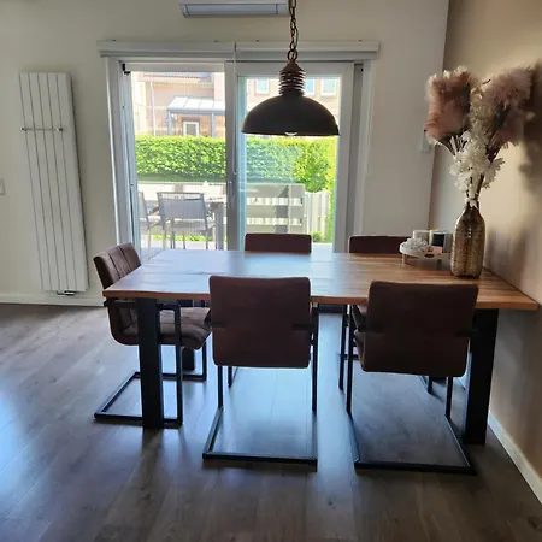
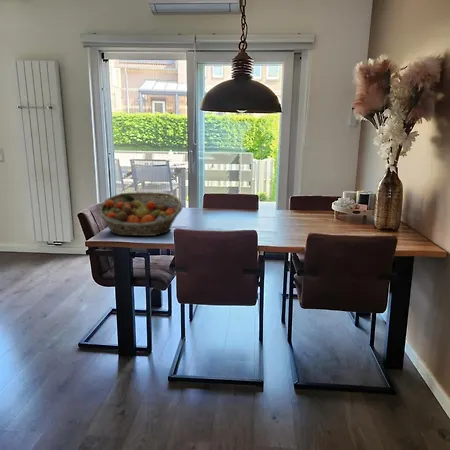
+ fruit basket [97,191,183,237]
